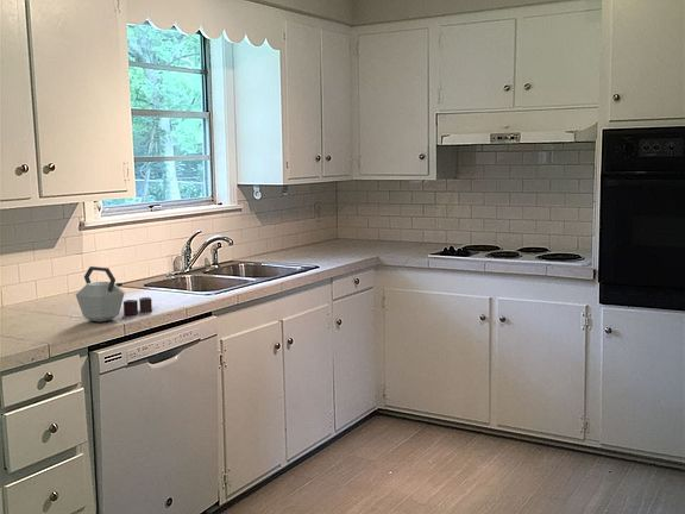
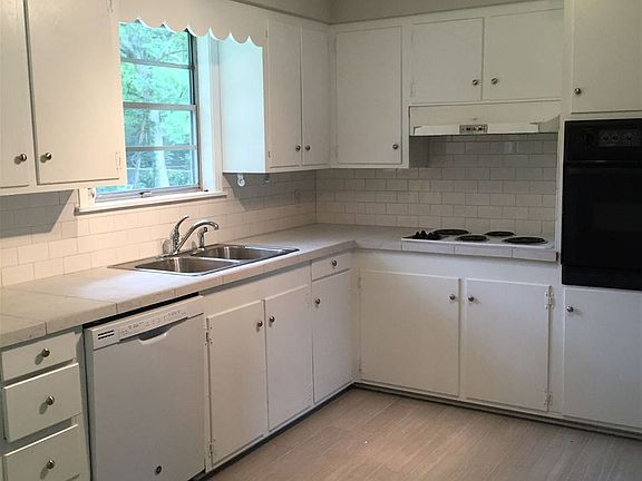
- kettle [75,265,153,322]
